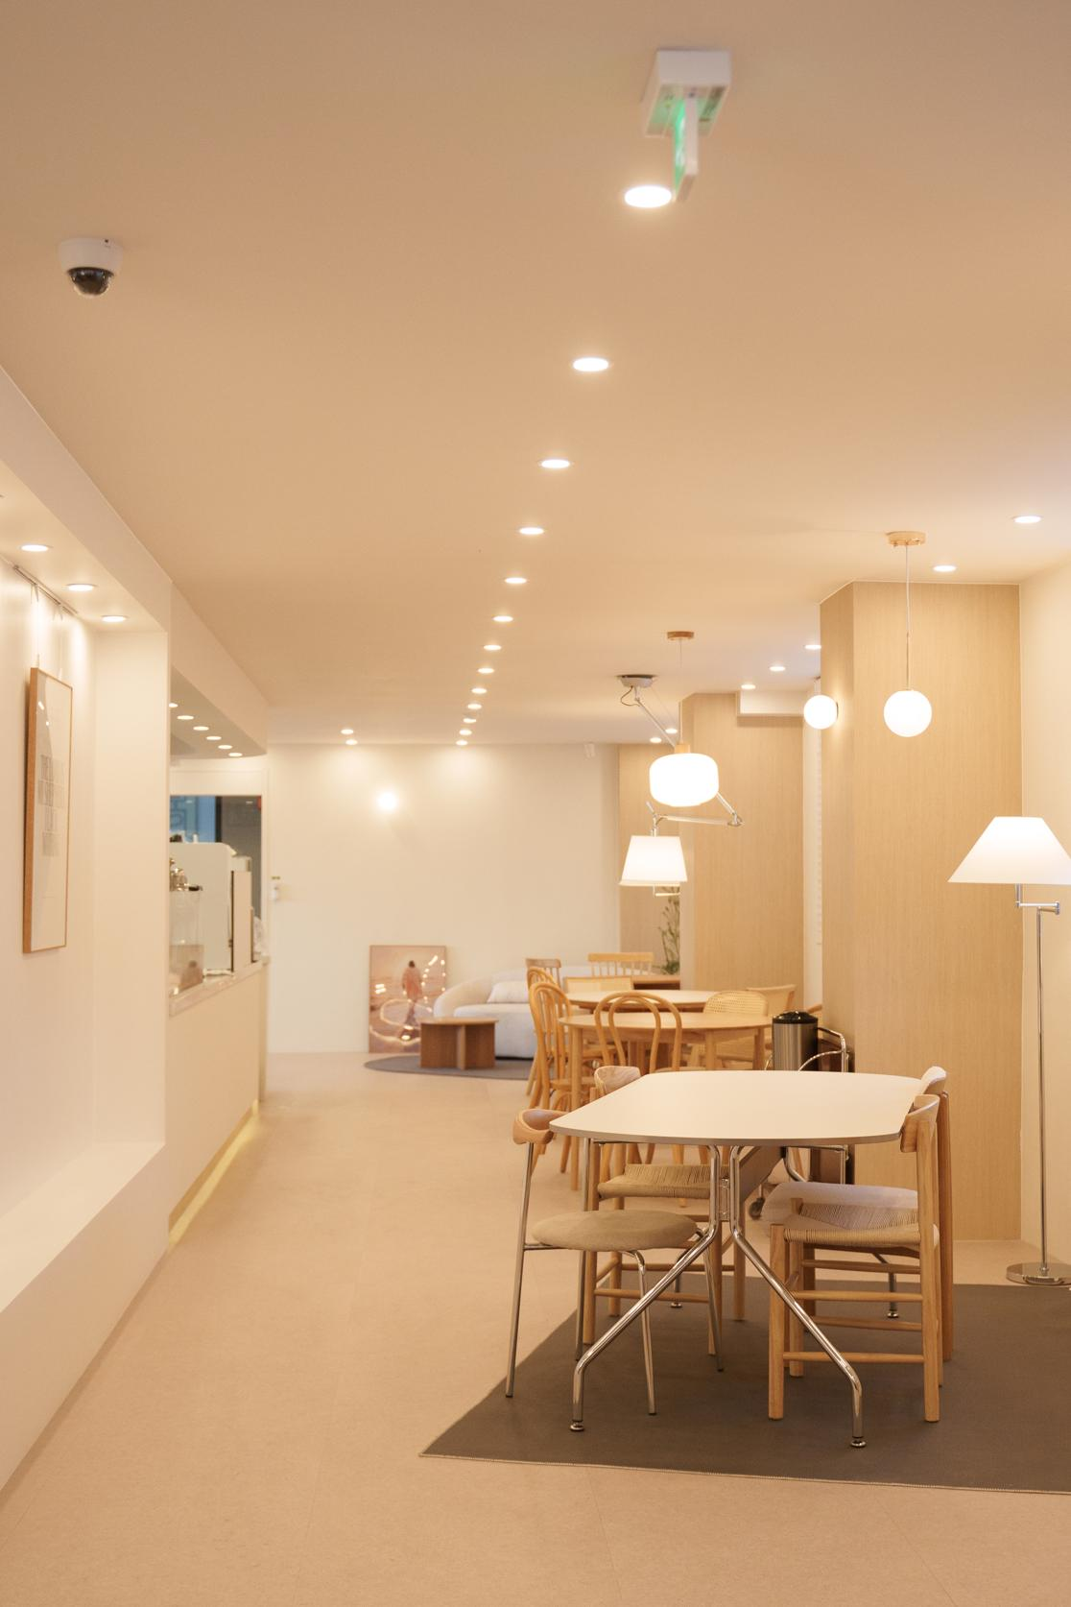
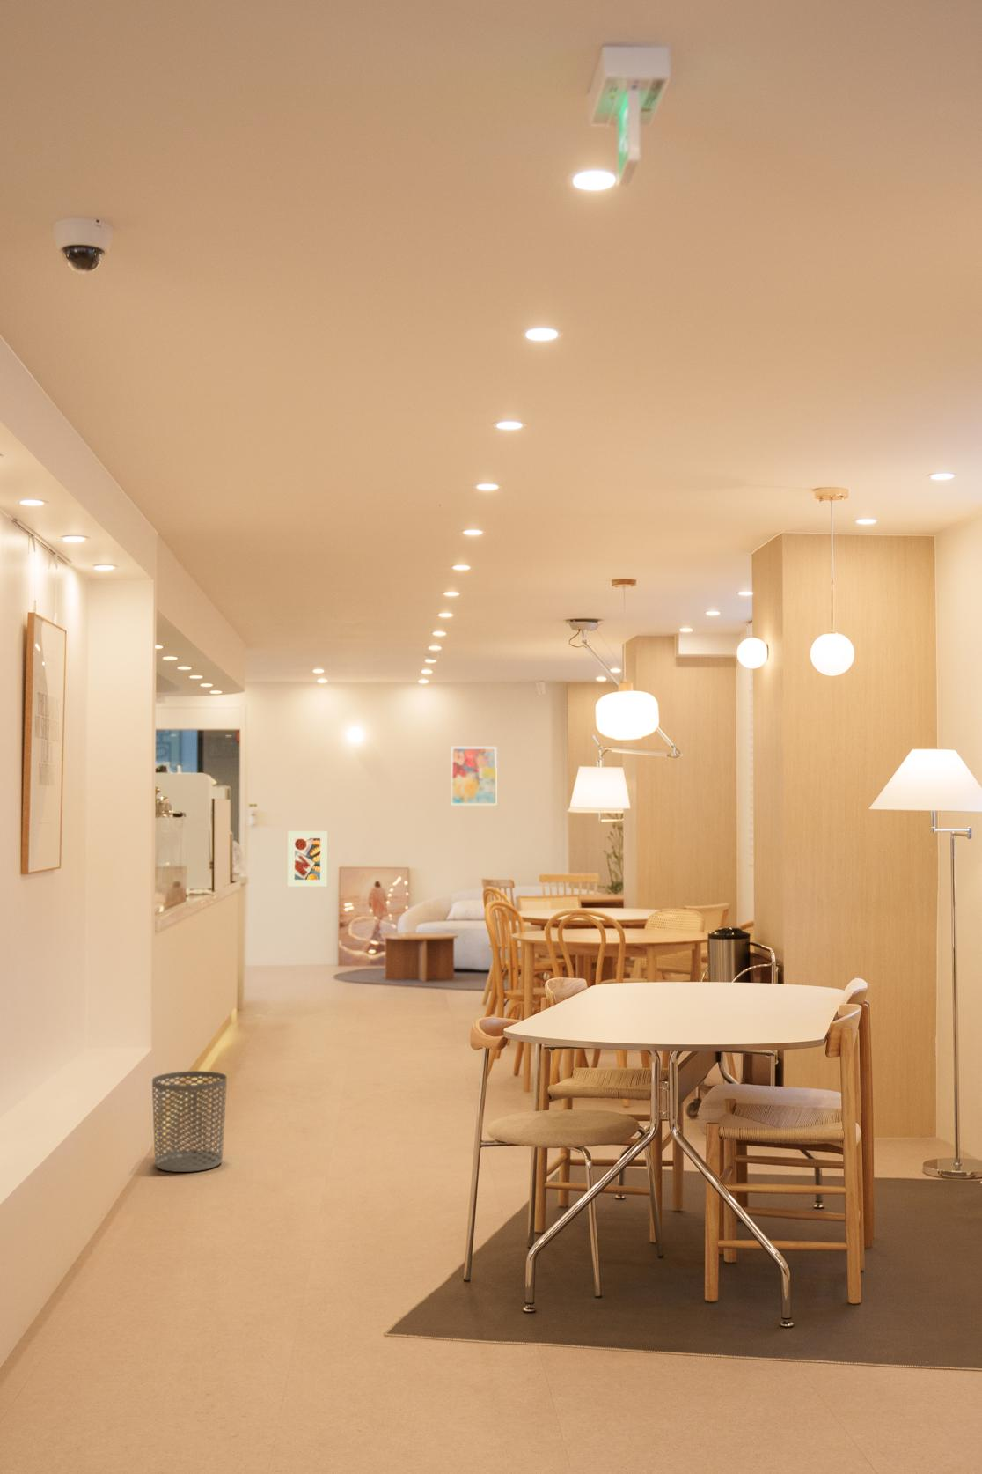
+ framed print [287,830,328,887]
+ waste bin [151,1069,228,1172]
+ wall art [450,746,498,806]
